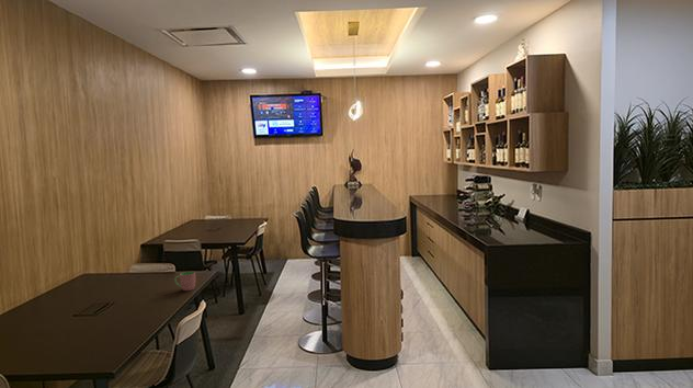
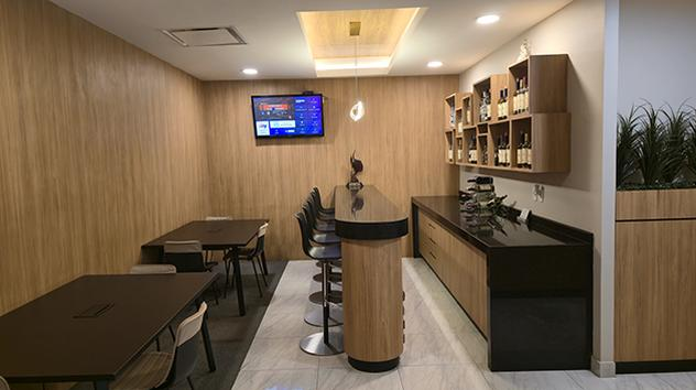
- cup [173,271,196,292]
